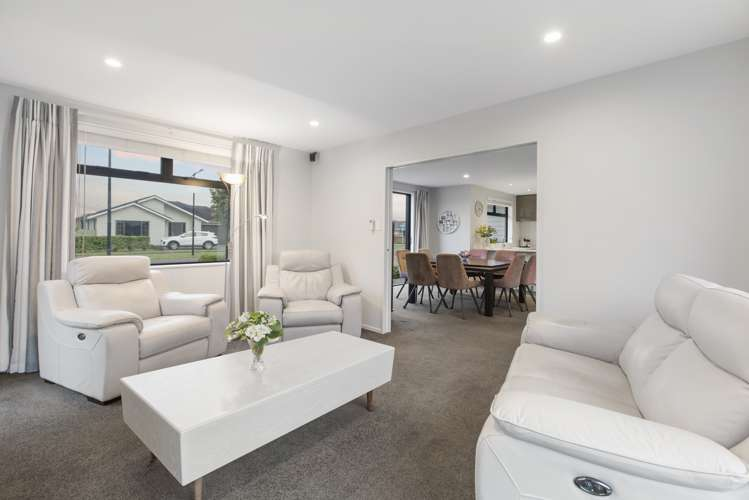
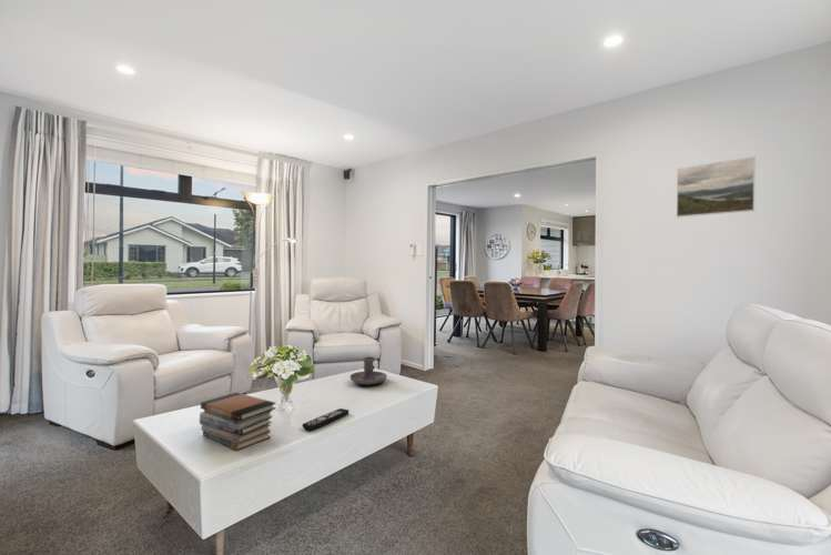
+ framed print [676,155,757,219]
+ candle holder [348,356,388,385]
+ book stack [199,392,277,452]
+ remote control [301,407,349,432]
